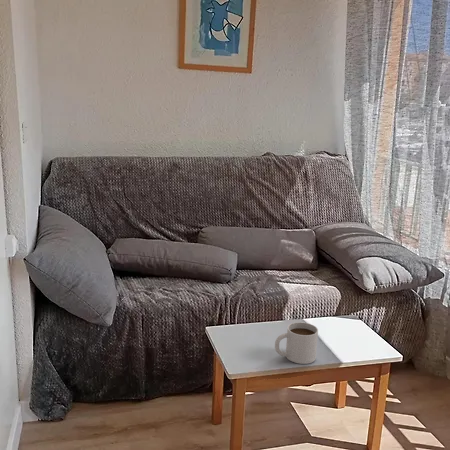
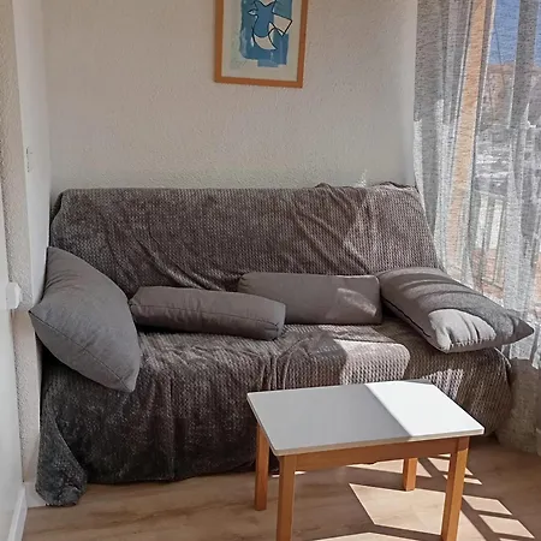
- mug [274,321,319,365]
